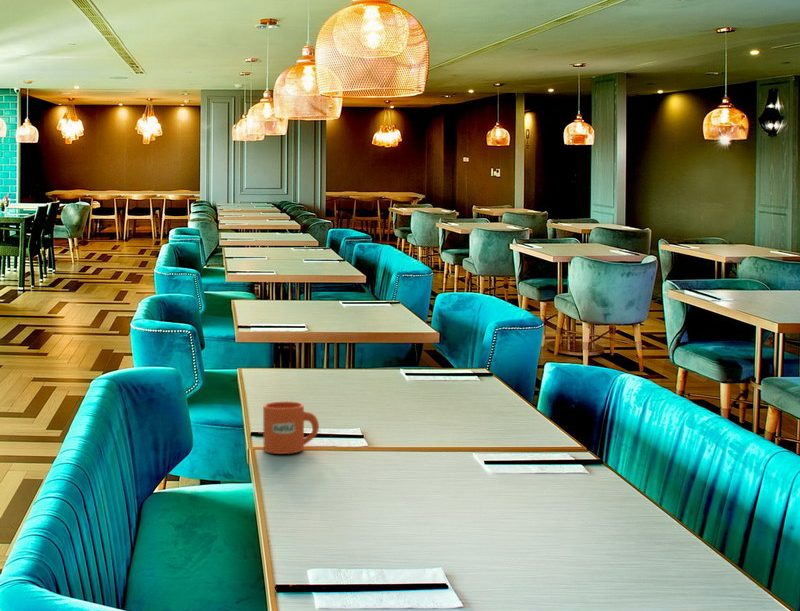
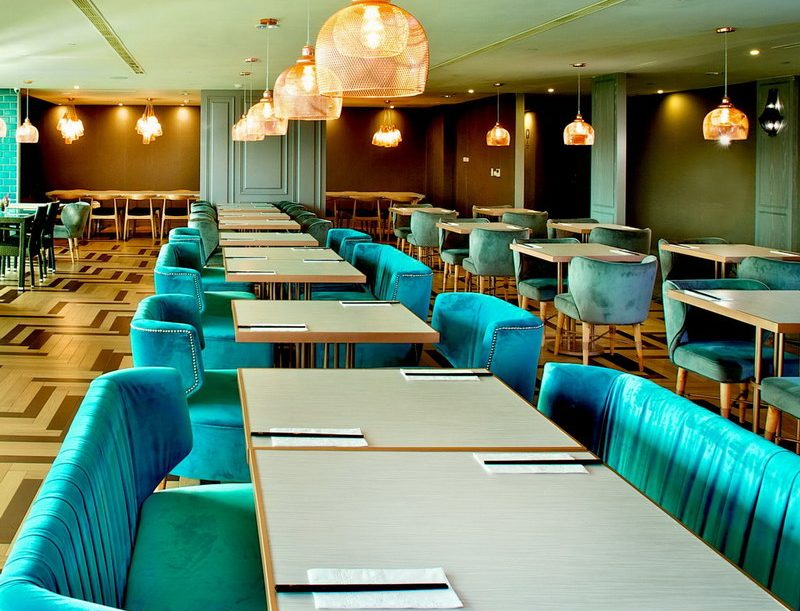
- mug [262,400,320,455]
